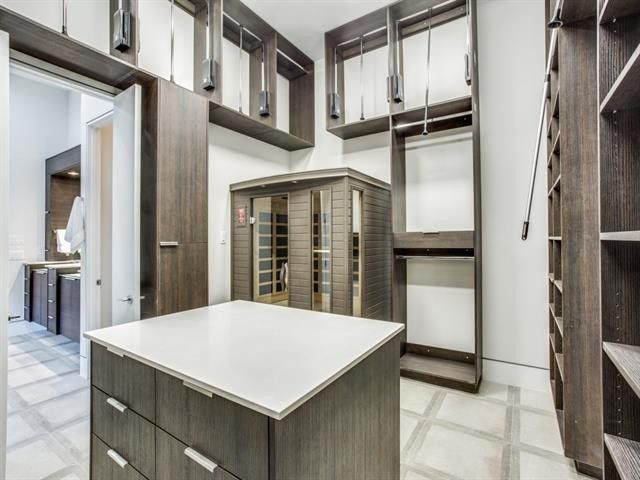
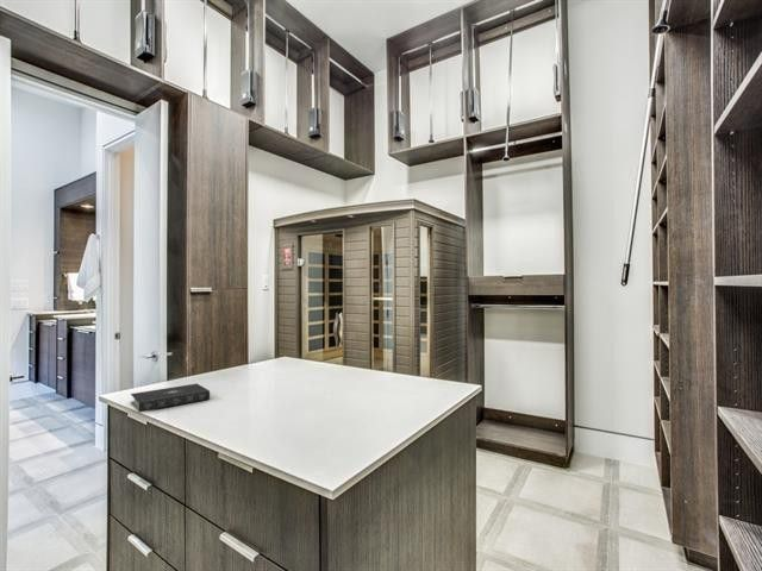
+ book [130,382,211,413]
